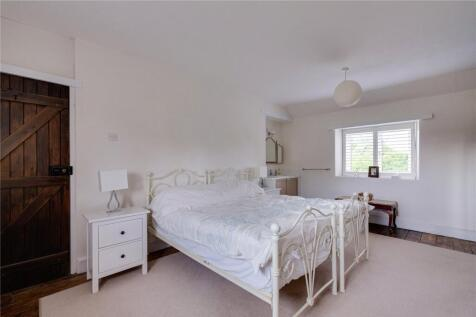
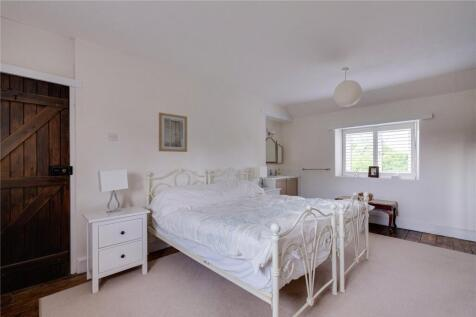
+ wall art [158,111,188,153]
